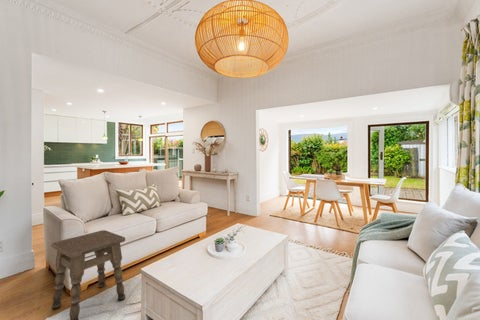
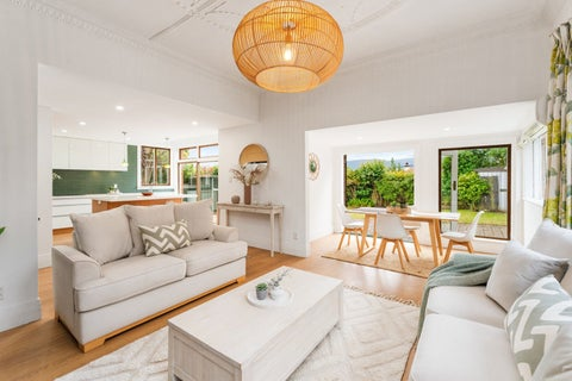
- side table [50,229,126,320]
